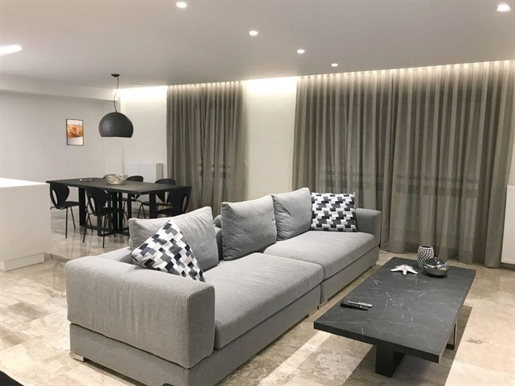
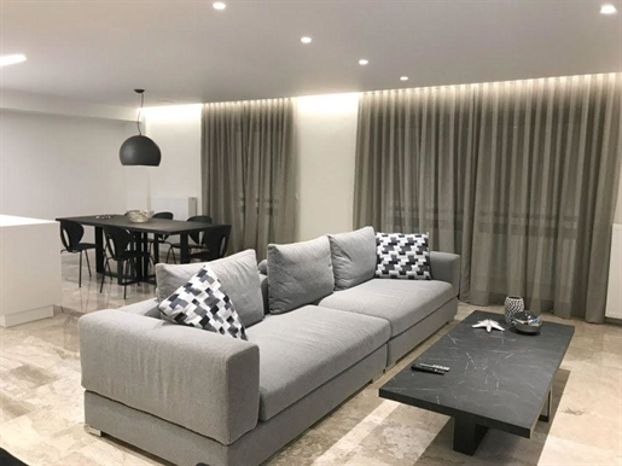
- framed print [65,118,85,147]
